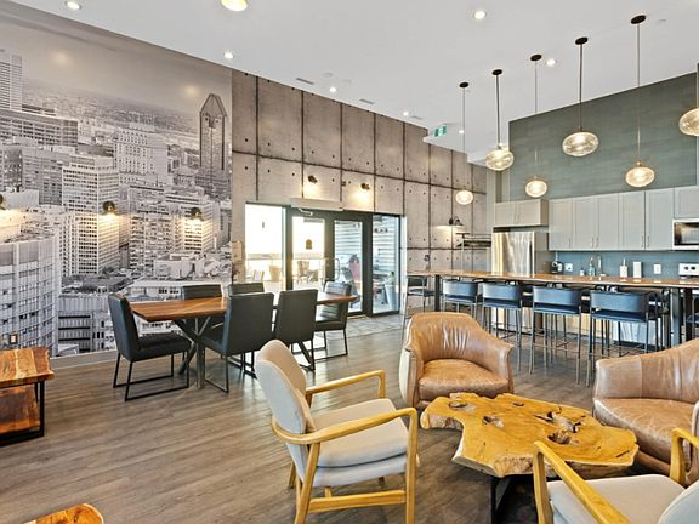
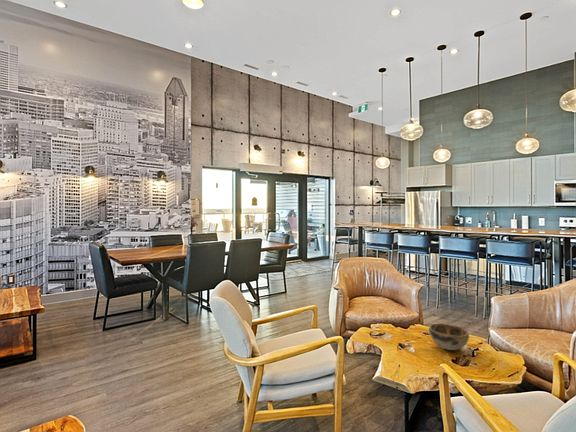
+ decorative bowl [428,323,470,351]
